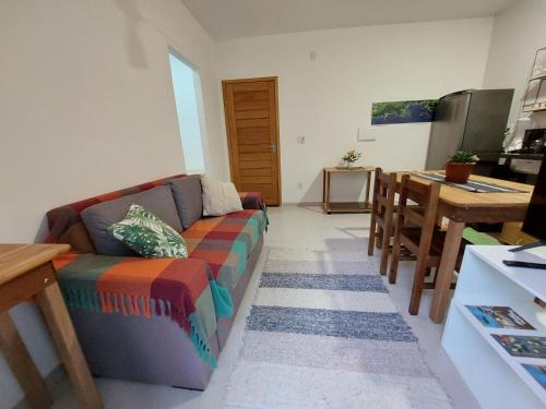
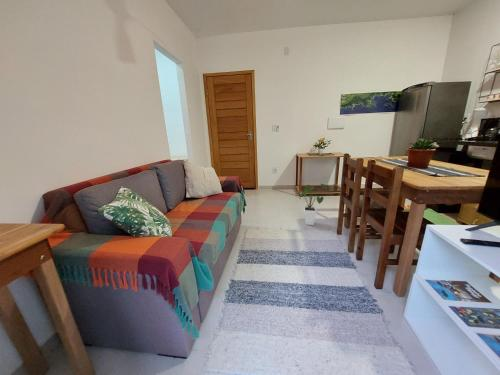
+ house plant [299,183,328,226]
